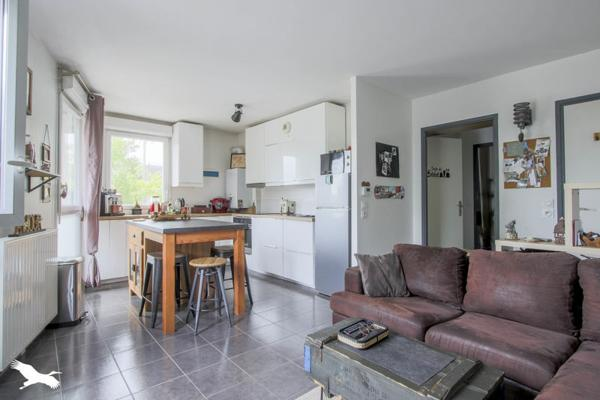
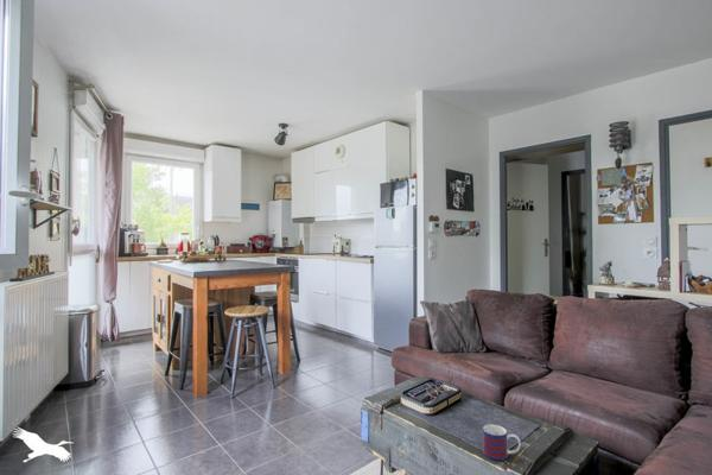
+ mug [482,423,522,462]
